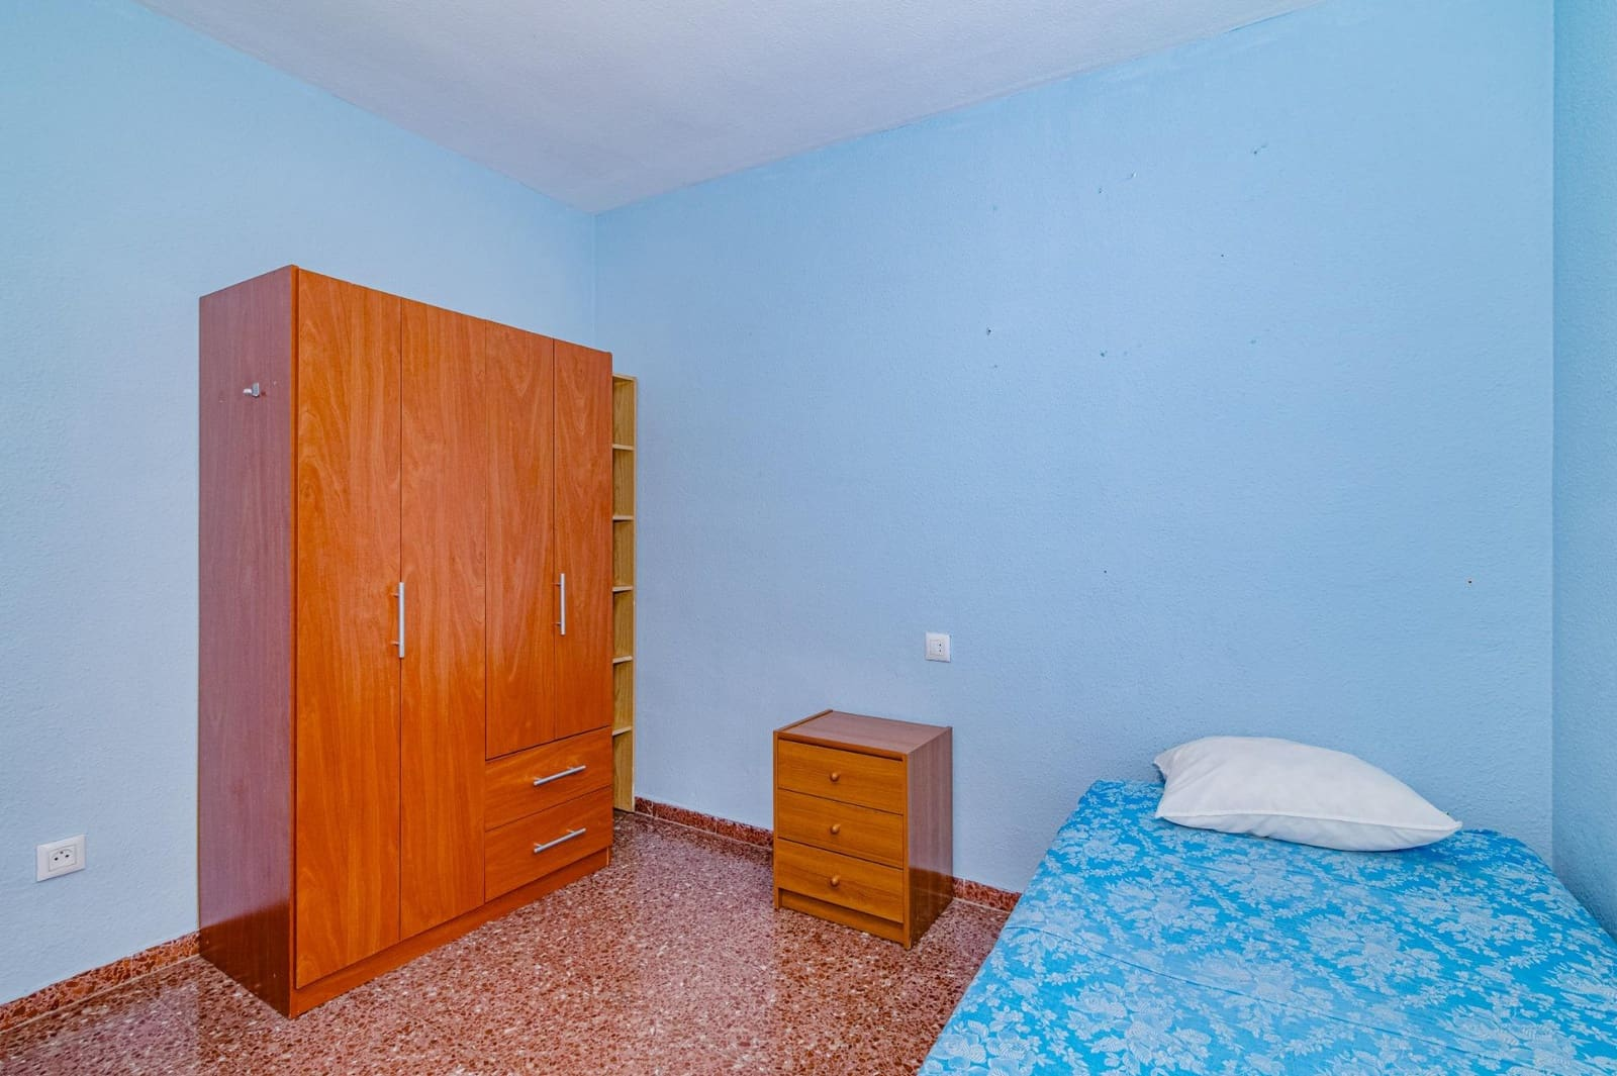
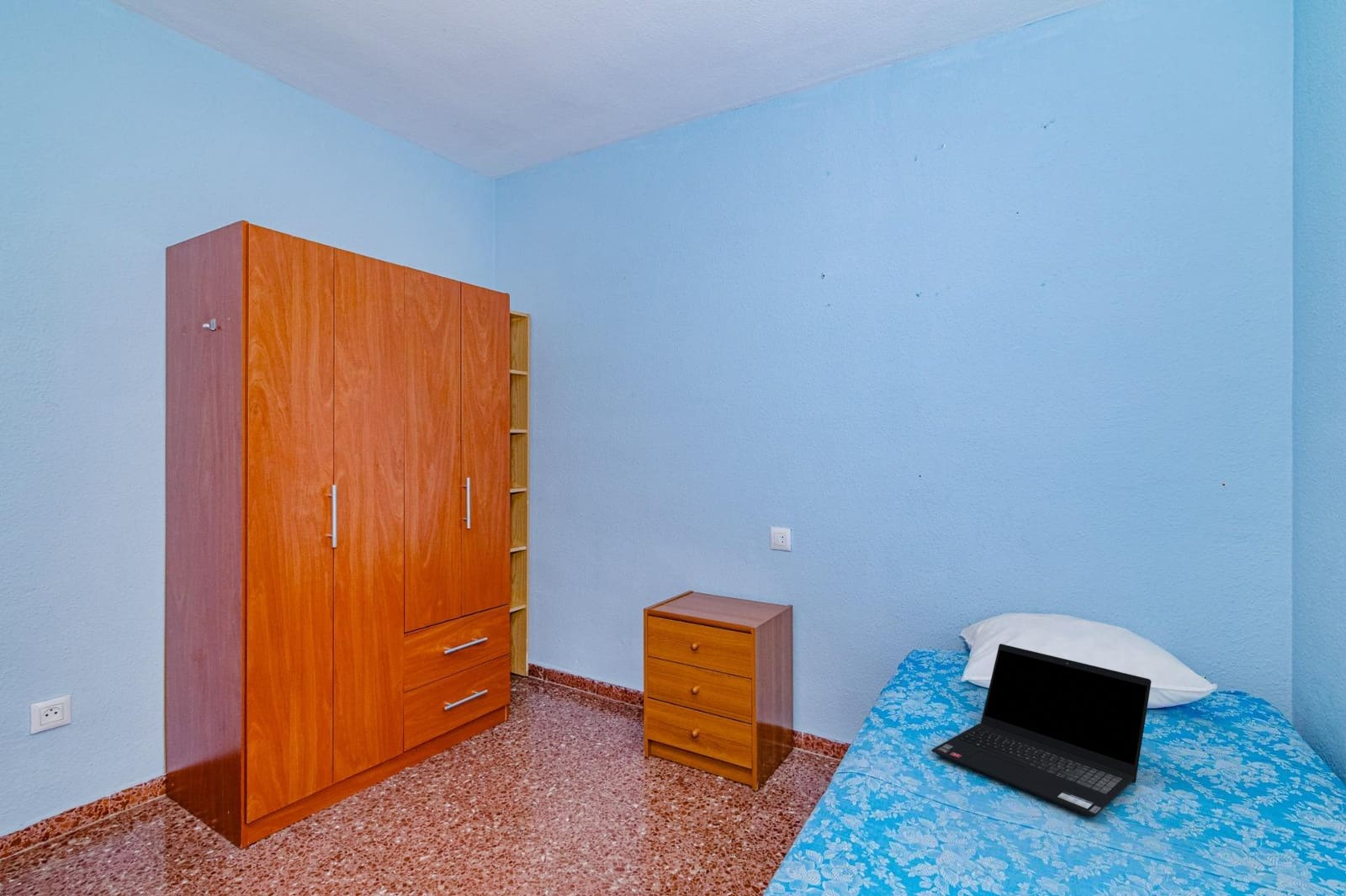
+ laptop computer [930,643,1153,818]
